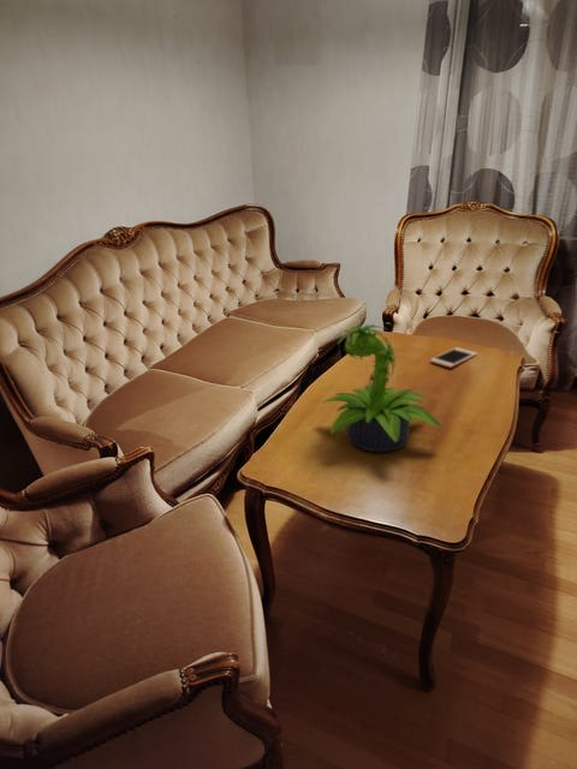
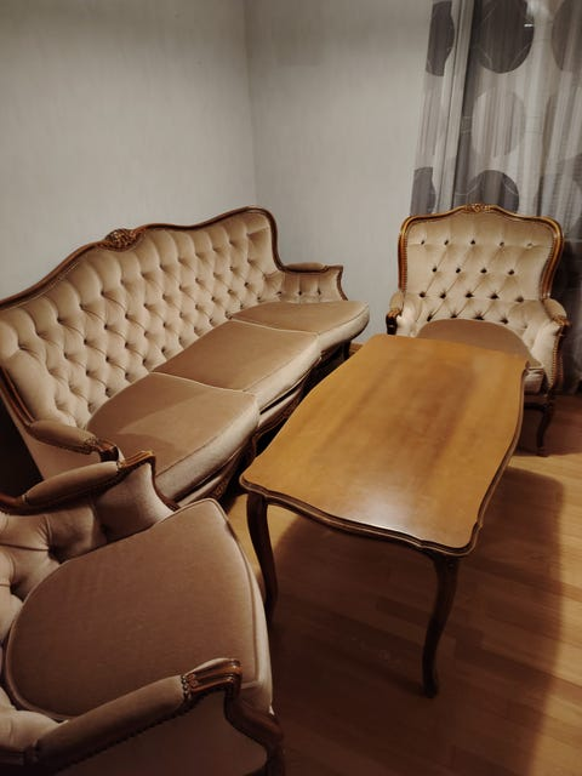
- cell phone [429,346,478,369]
- potted plant [321,323,442,453]
